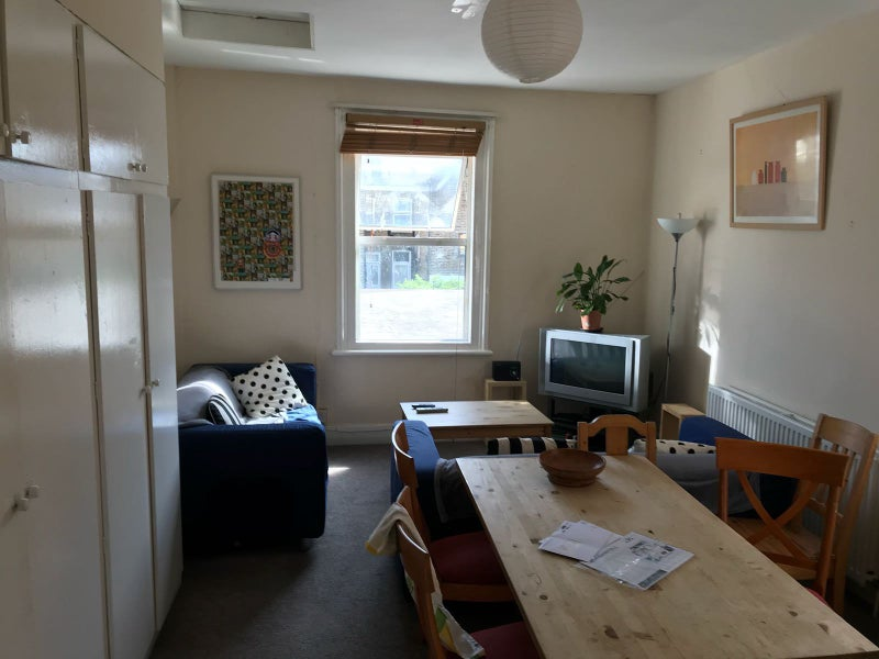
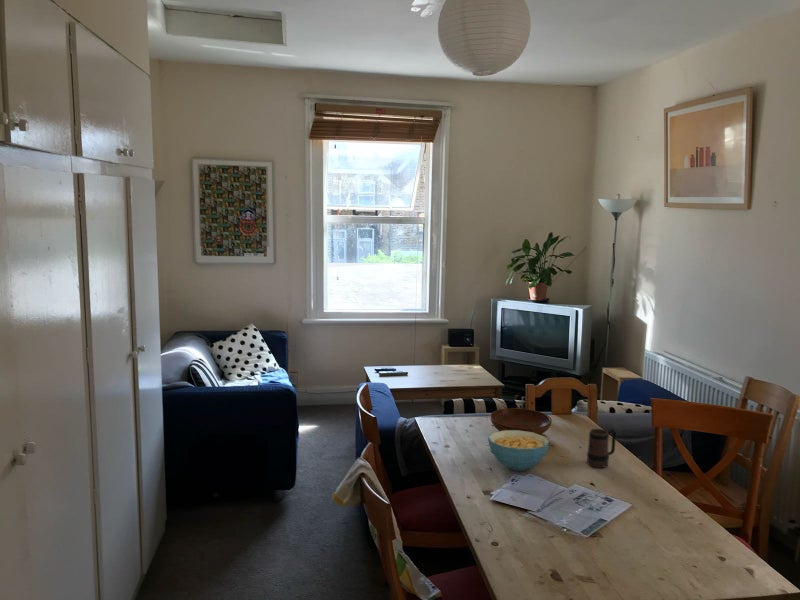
+ mug [586,428,617,469]
+ cereal bowl [487,429,550,472]
